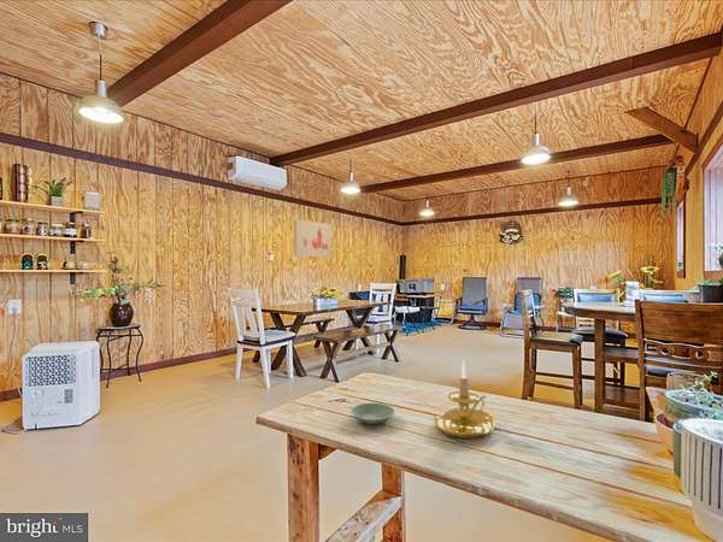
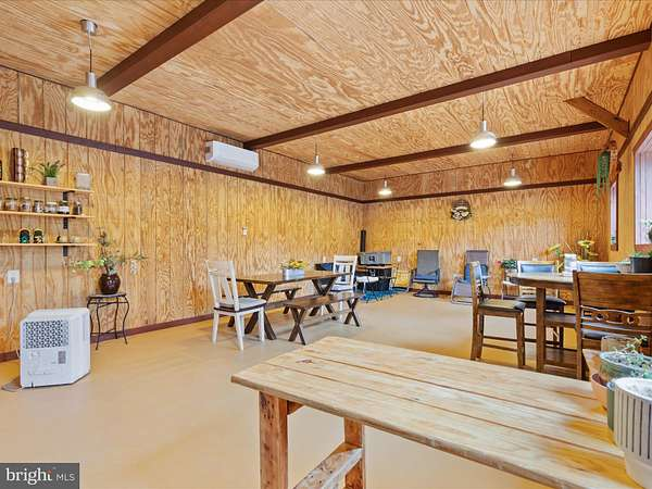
- wall art [293,218,333,259]
- candle holder [433,359,496,440]
- saucer [351,402,395,425]
